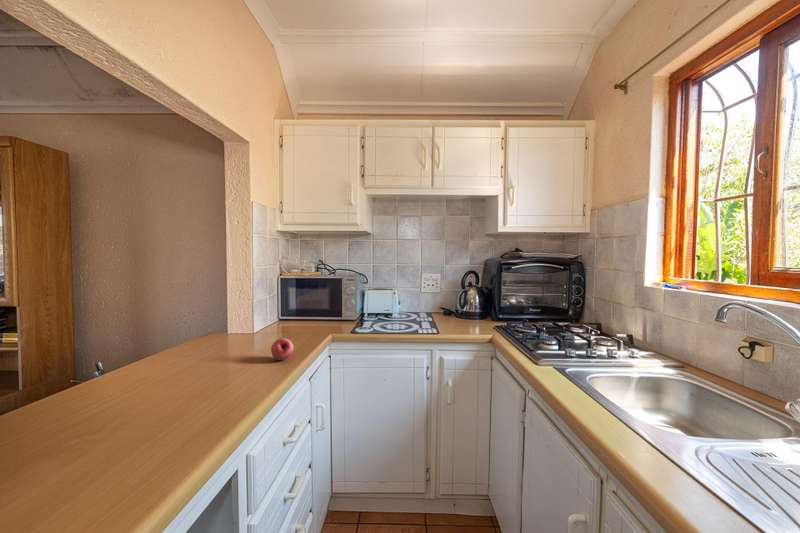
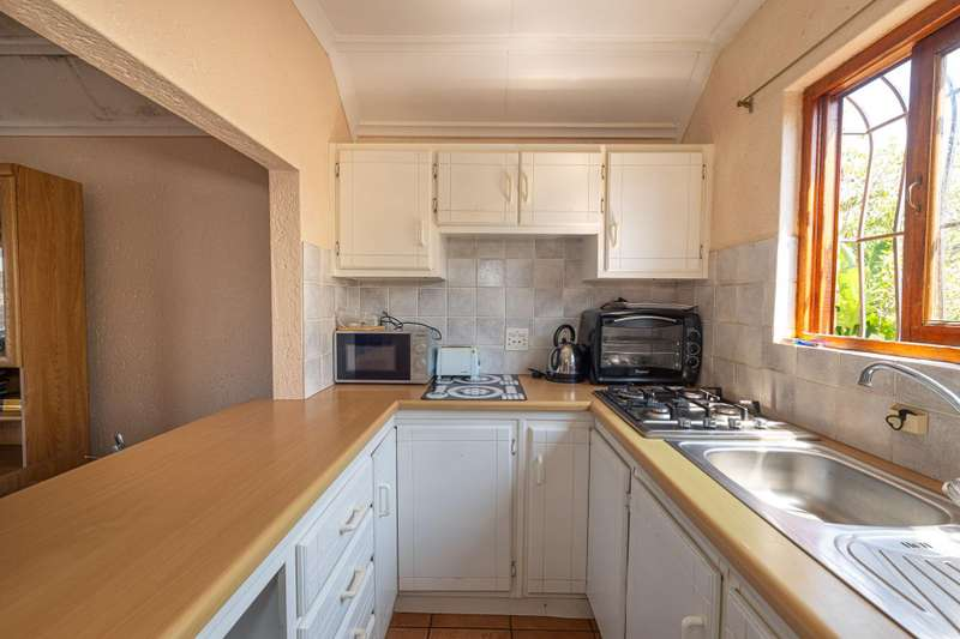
- fruit [270,337,294,361]
